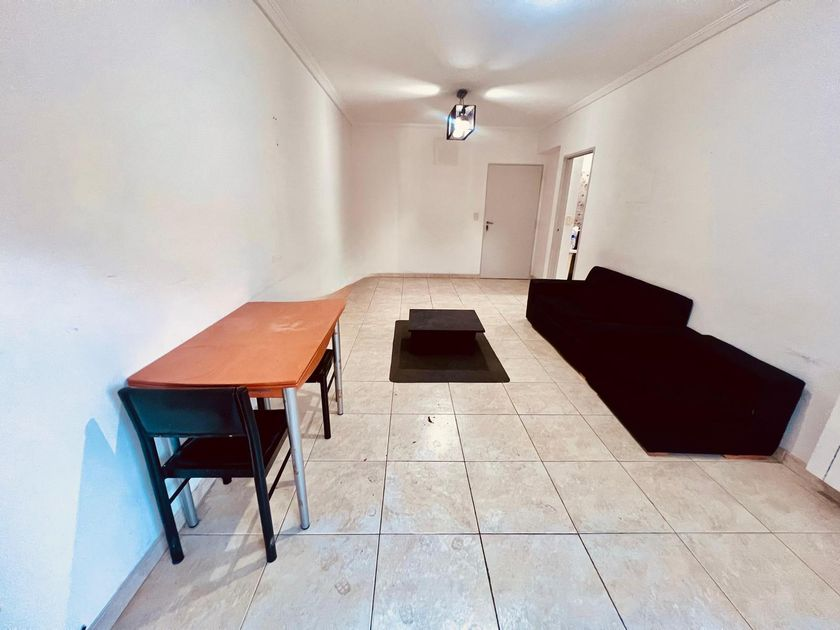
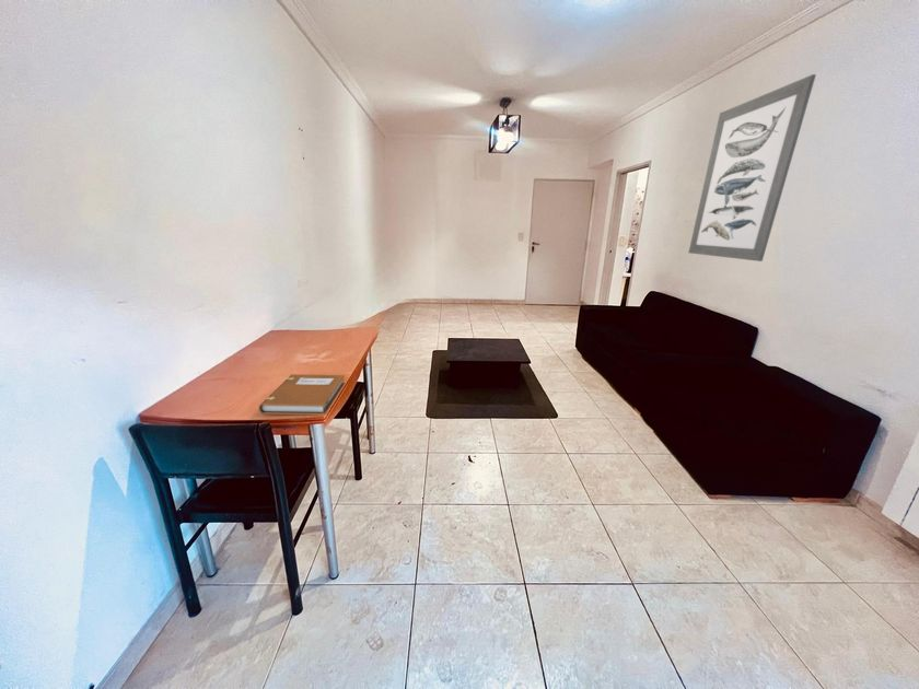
+ notebook [258,373,346,416]
+ wall art [688,73,817,262]
